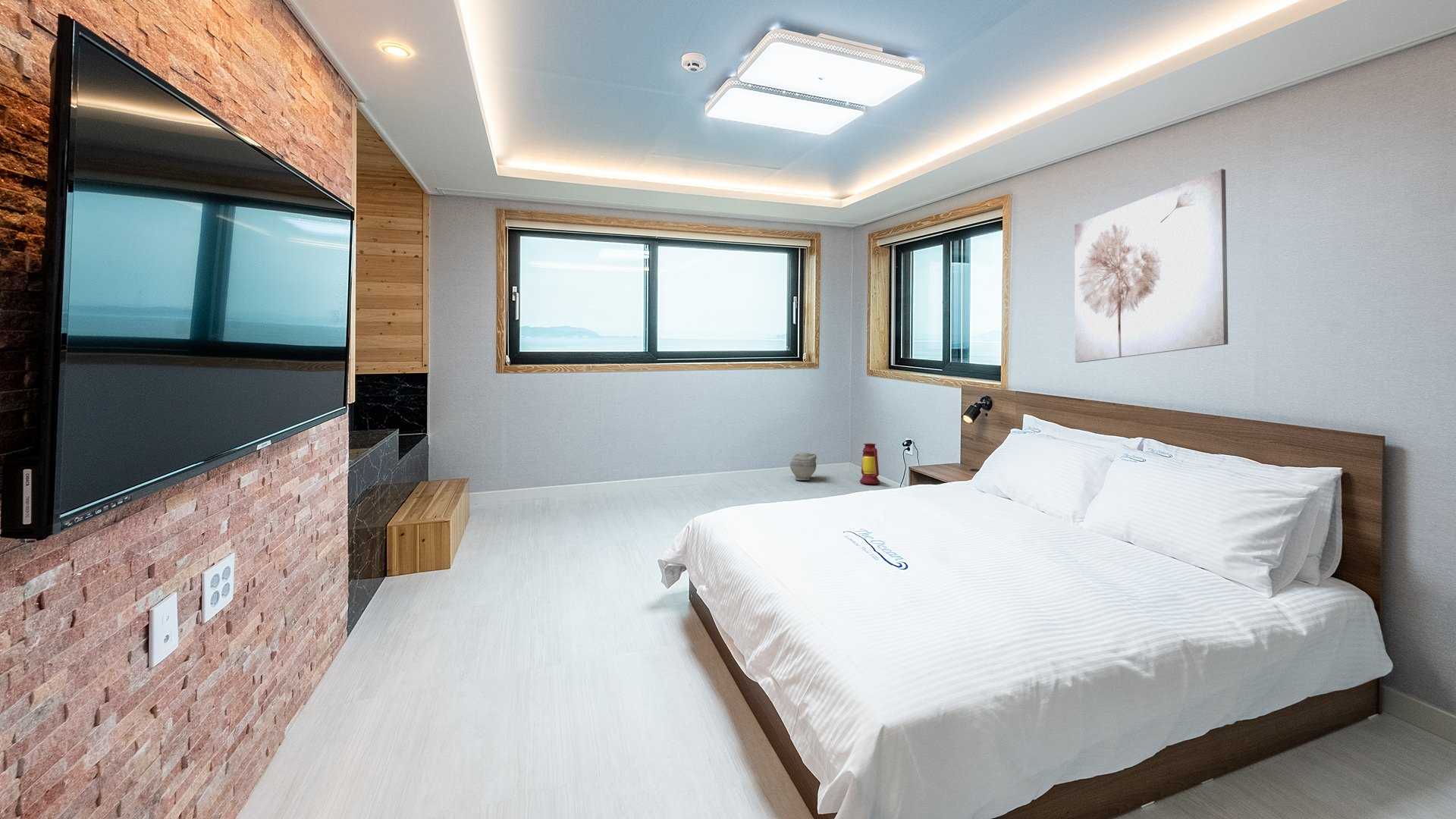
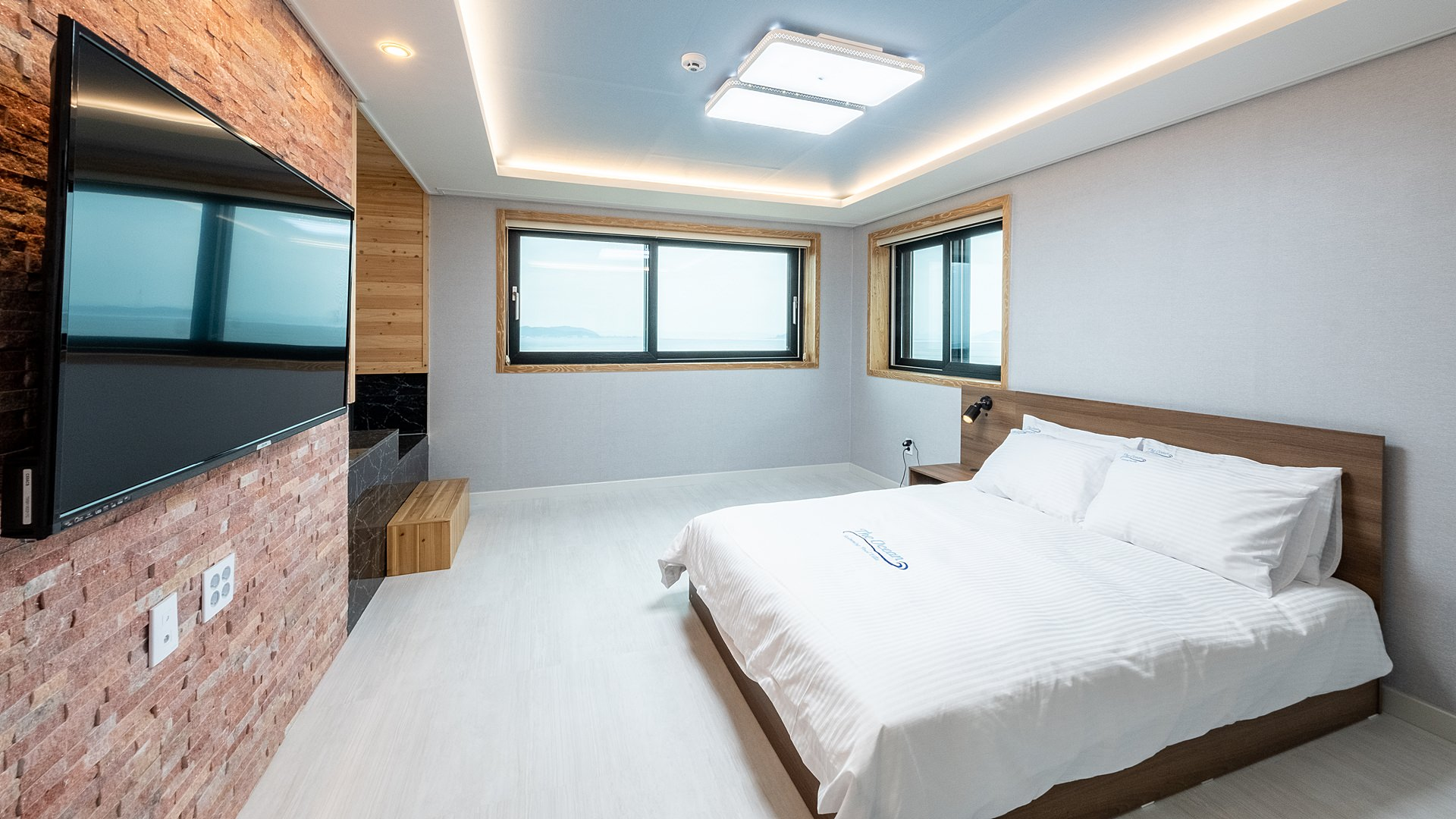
- wall art [1074,168,1229,363]
- lantern [859,443,880,485]
- ceramic jug [789,451,817,481]
